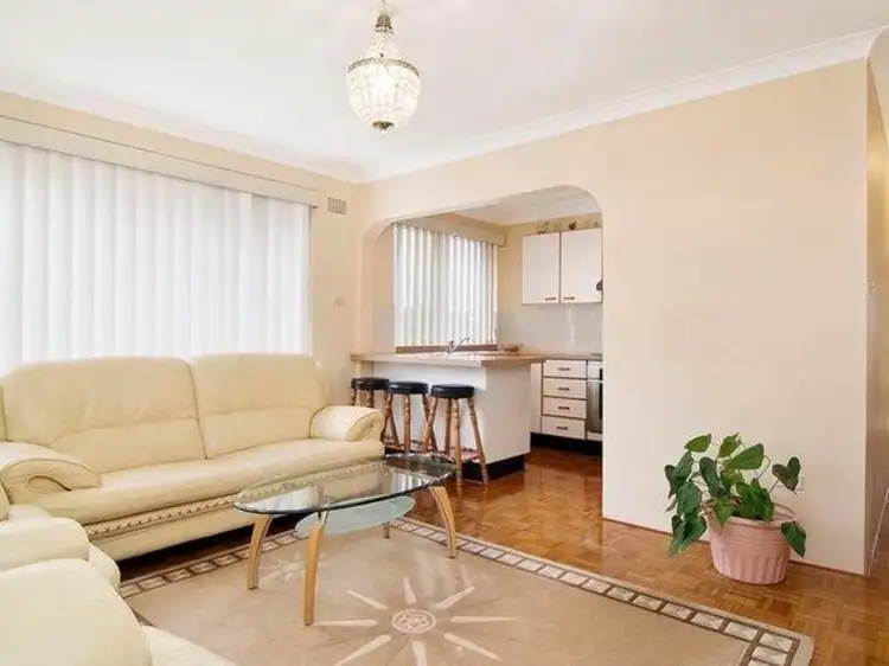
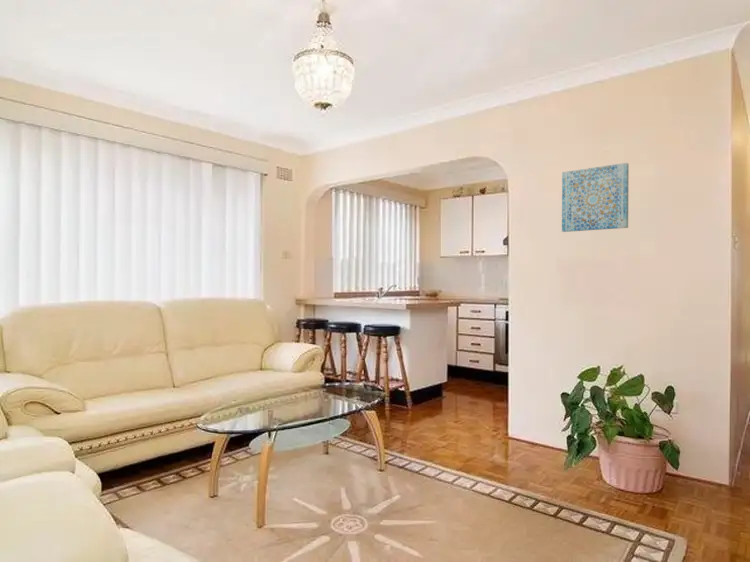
+ wall art [561,162,630,233]
